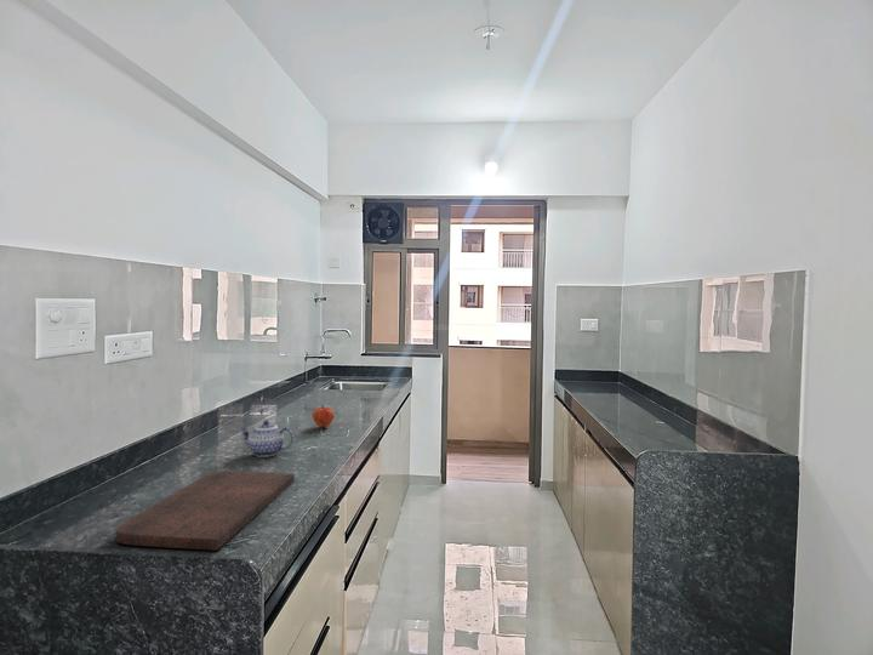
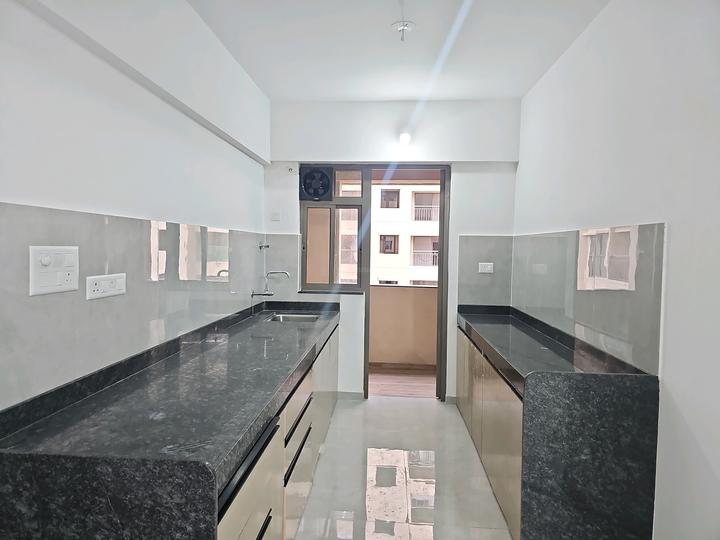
- teapot [239,420,295,458]
- fruit [312,404,336,429]
- cutting board [115,469,296,552]
